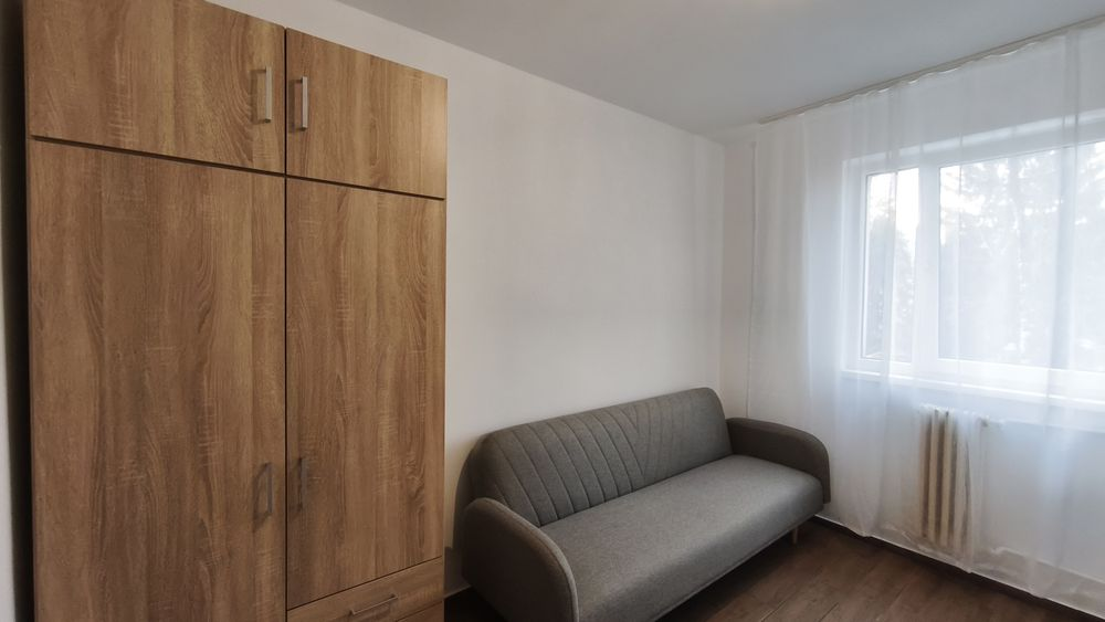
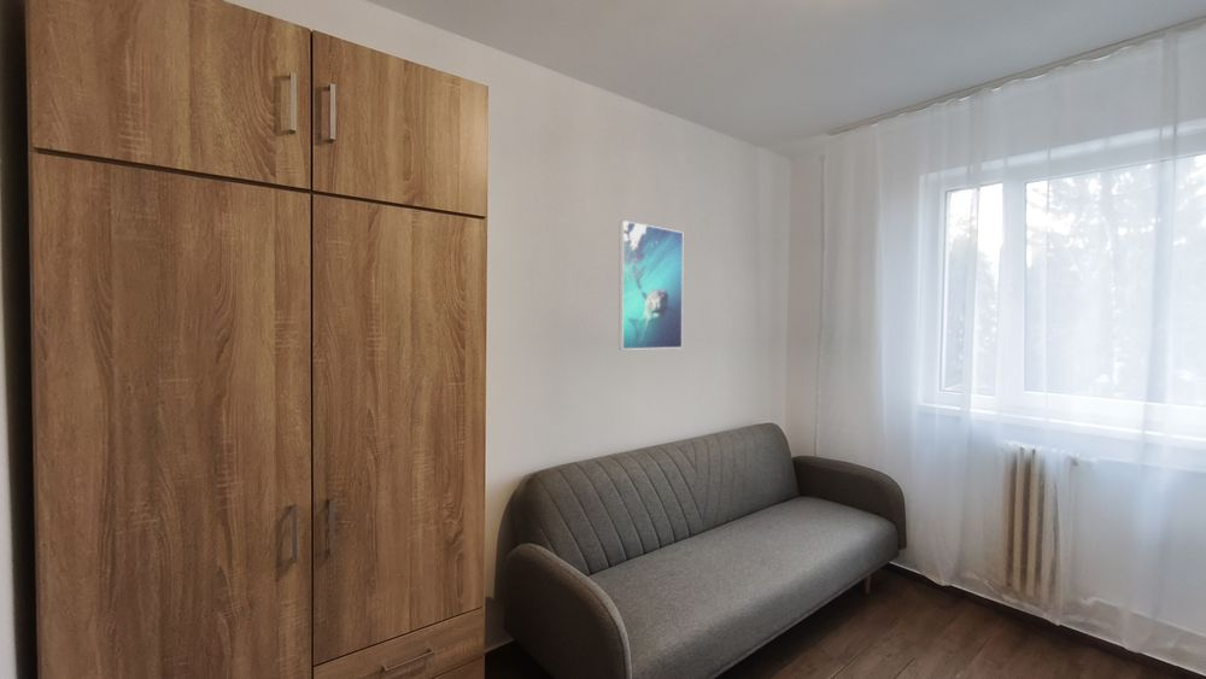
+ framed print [617,219,684,351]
